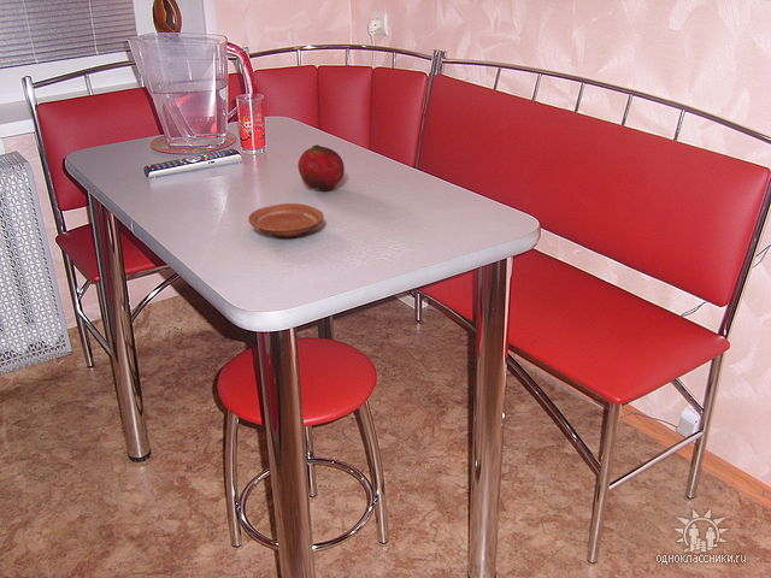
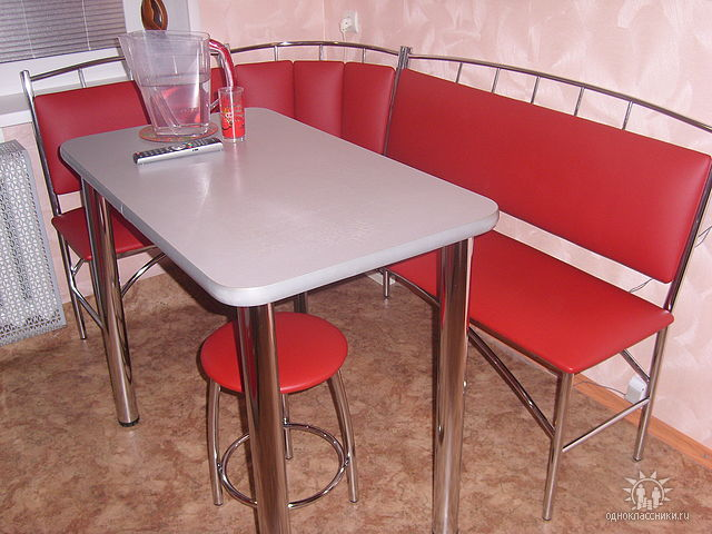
- plate [247,202,325,237]
- fruit [296,143,346,191]
